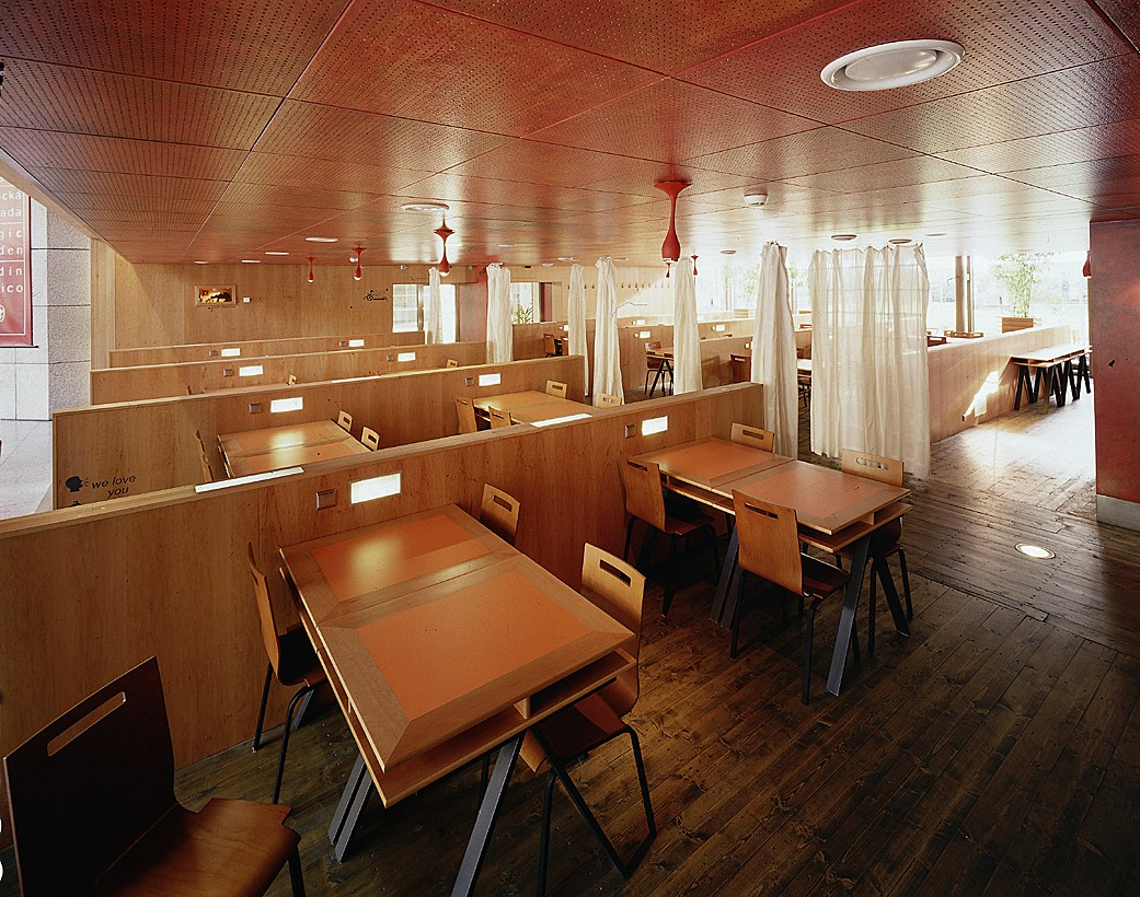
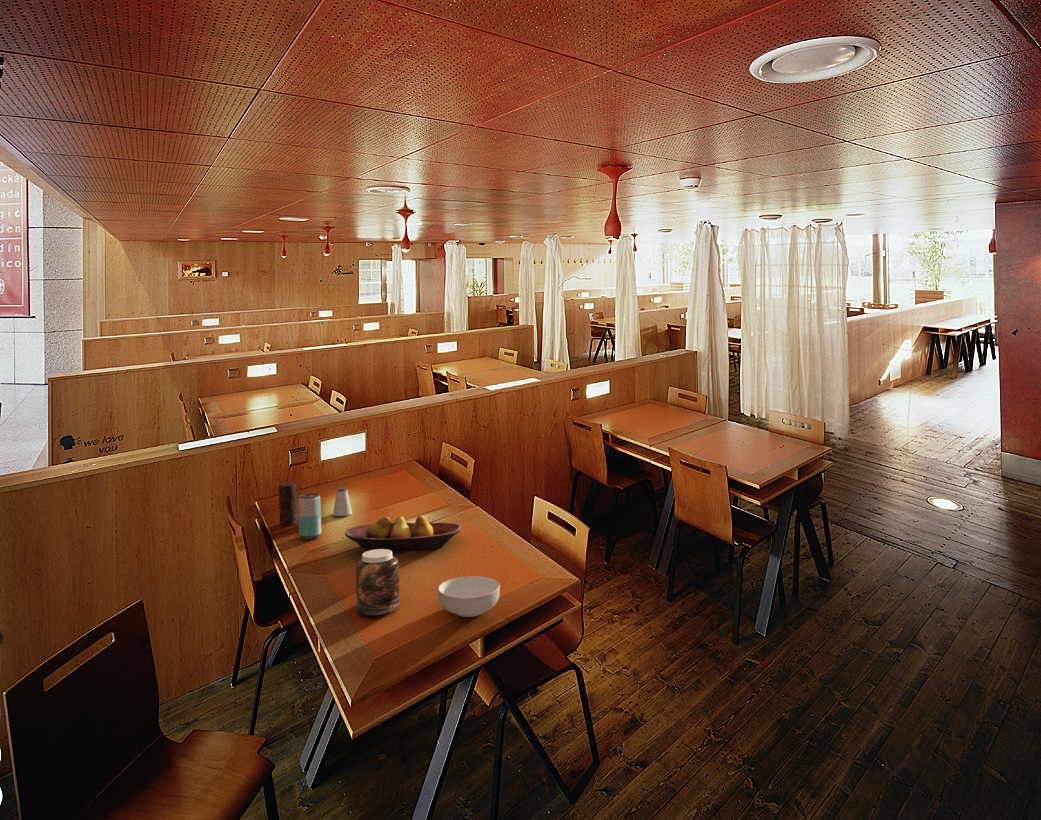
+ jar [355,549,401,616]
+ cereal bowl [437,575,501,618]
+ beverage can [298,493,322,540]
+ saltshaker [332,487,353,517]
+ fruit bowl [344,515,462,553]
+ candle [278,482,298,526]
